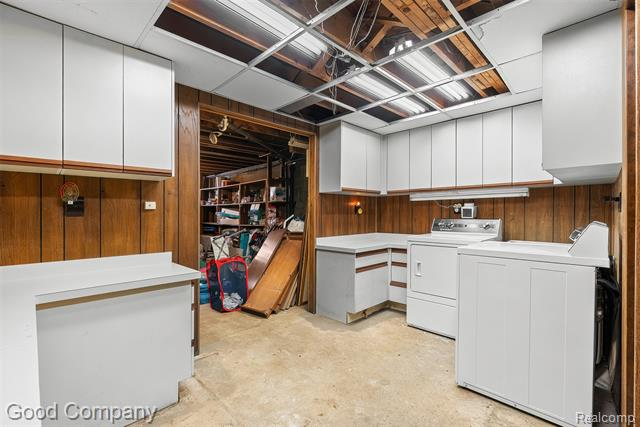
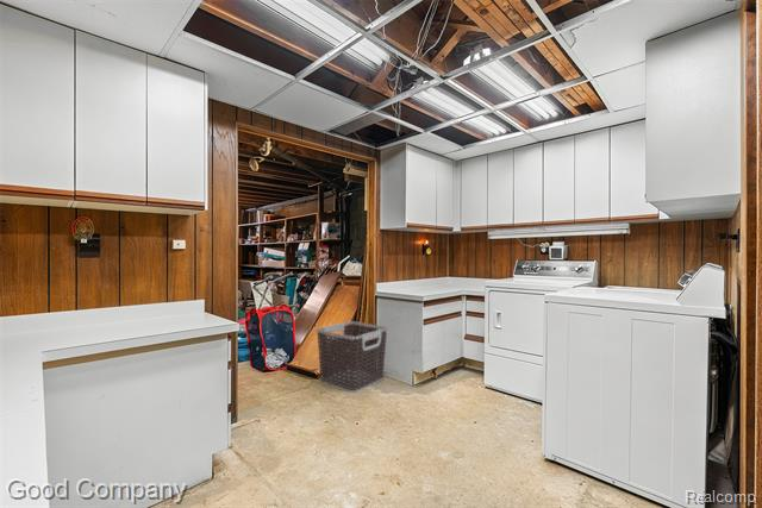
+ clothes hamper [316,320,388,394]
